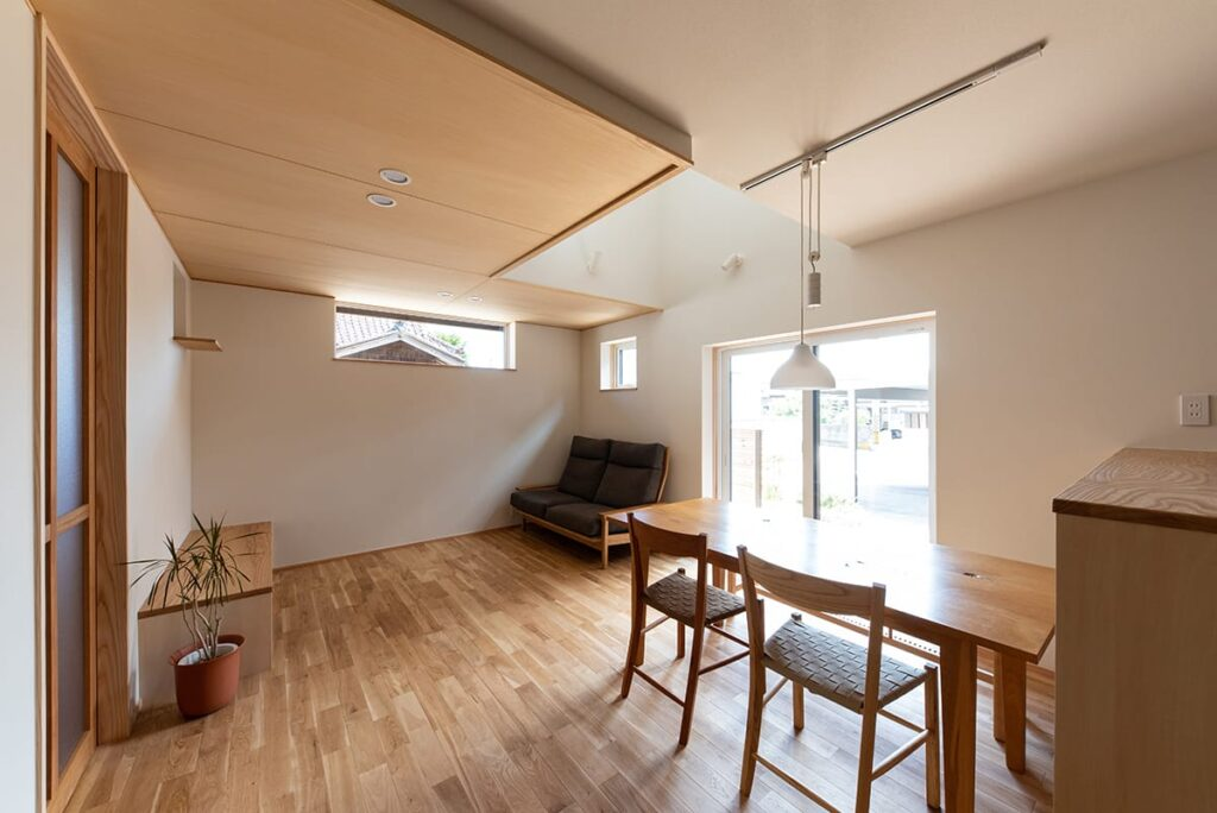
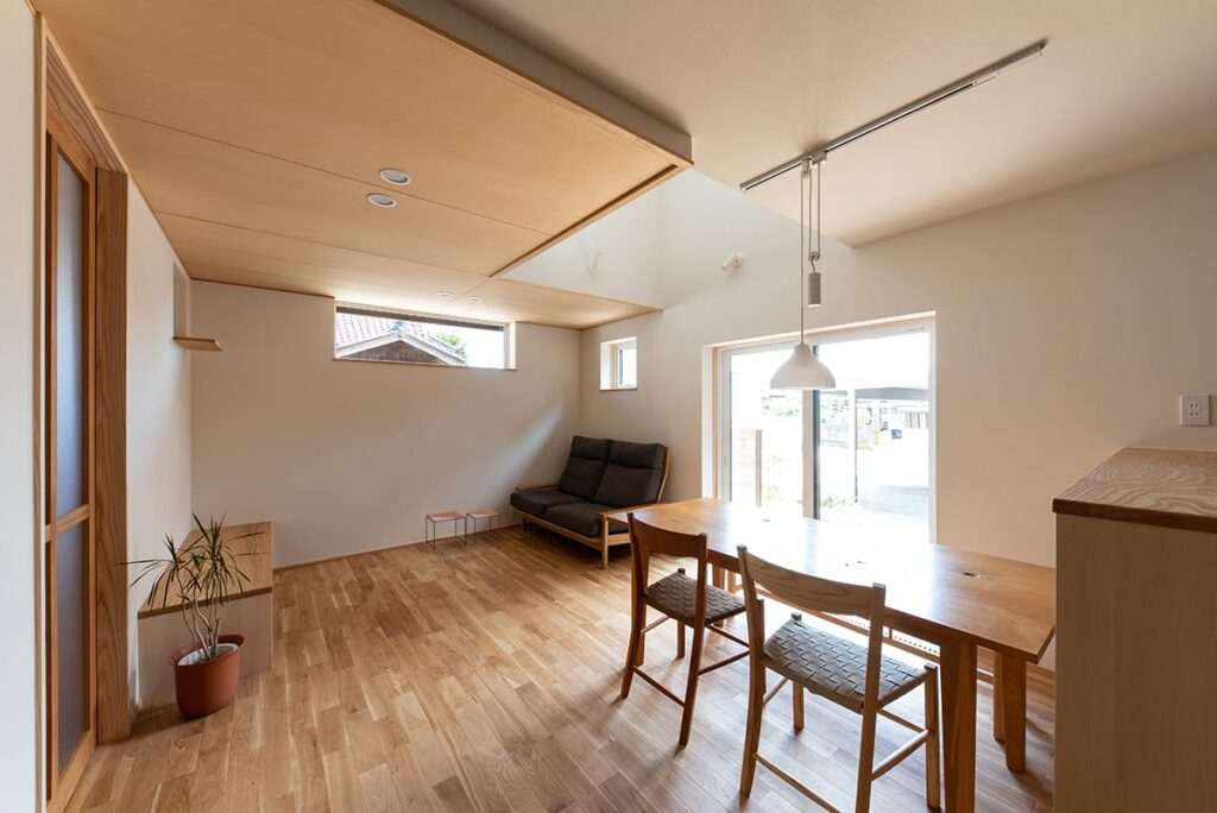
+ side table [424,509,502,555]
